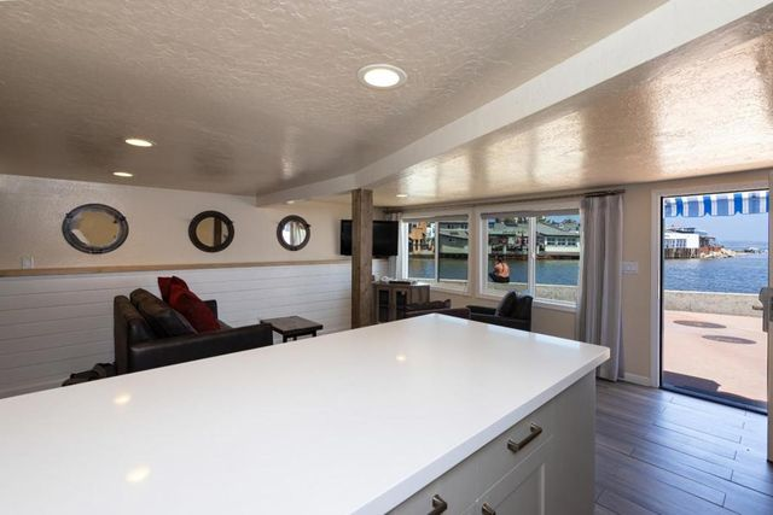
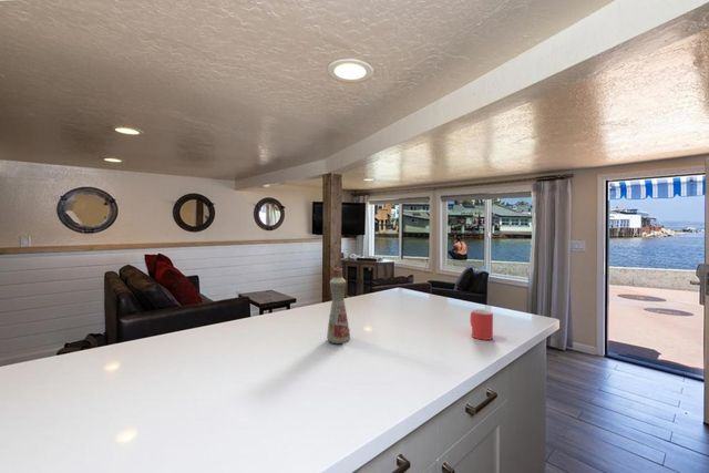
+ bottle [326,266,351,345]
+ mug [470,308,494,341]
